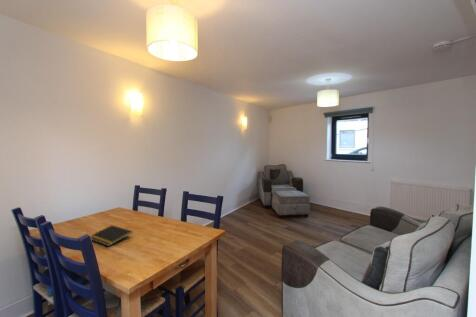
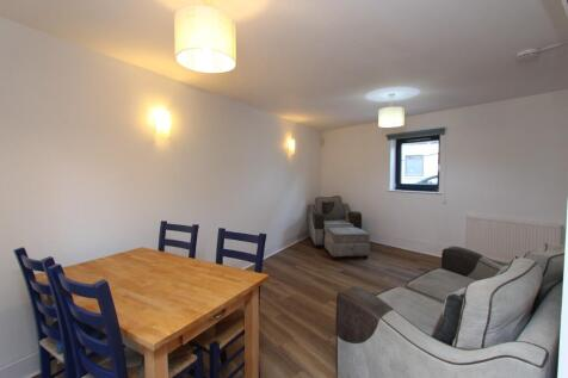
- notepad [89,224,134,247]
